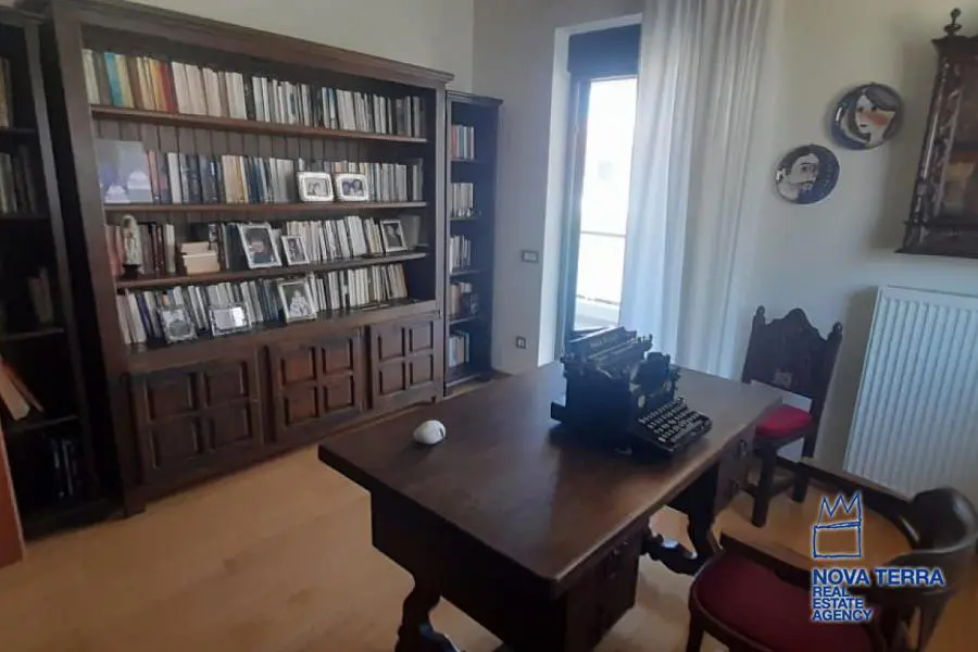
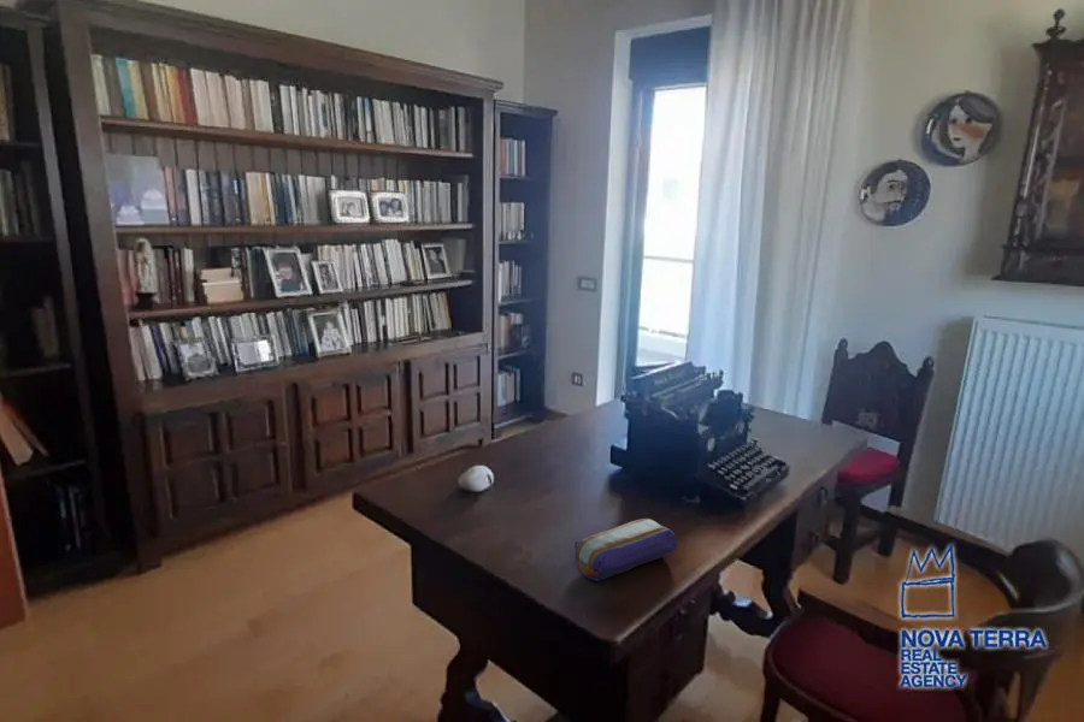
+ pencil case [575,517,677,582]
